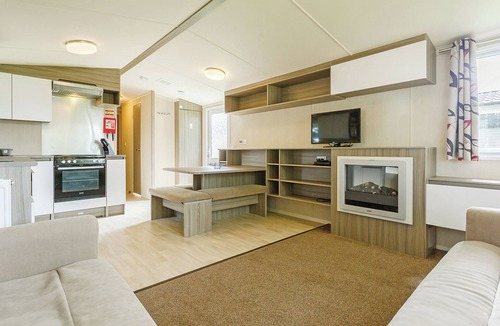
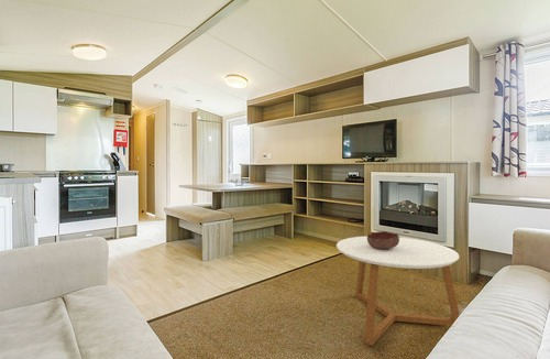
+ decorative bowl [366,230,400,249]
+ coffee table [336,236,460,347]
